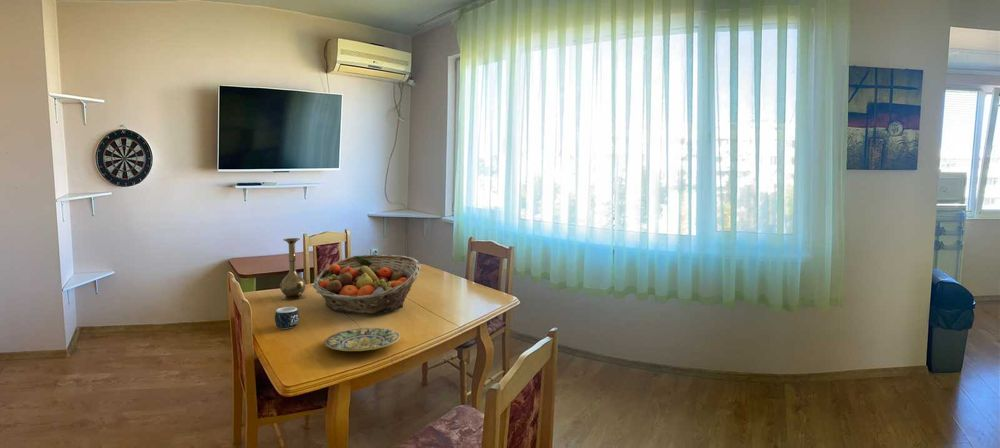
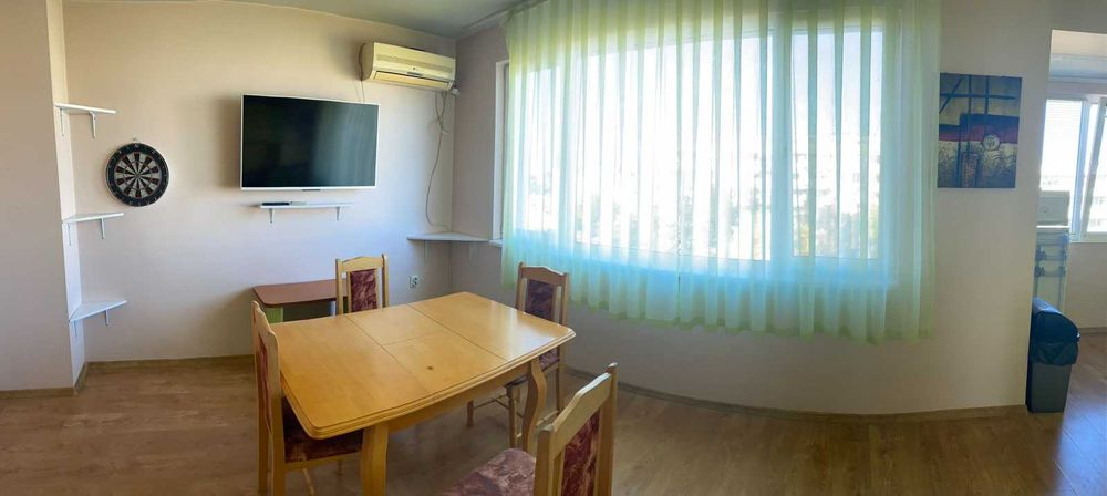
- vase [279,237,307,301]
- fruit basket [312,254,422,314]
- mug [274,306,300,330]
- plate [324,327,402,352]
